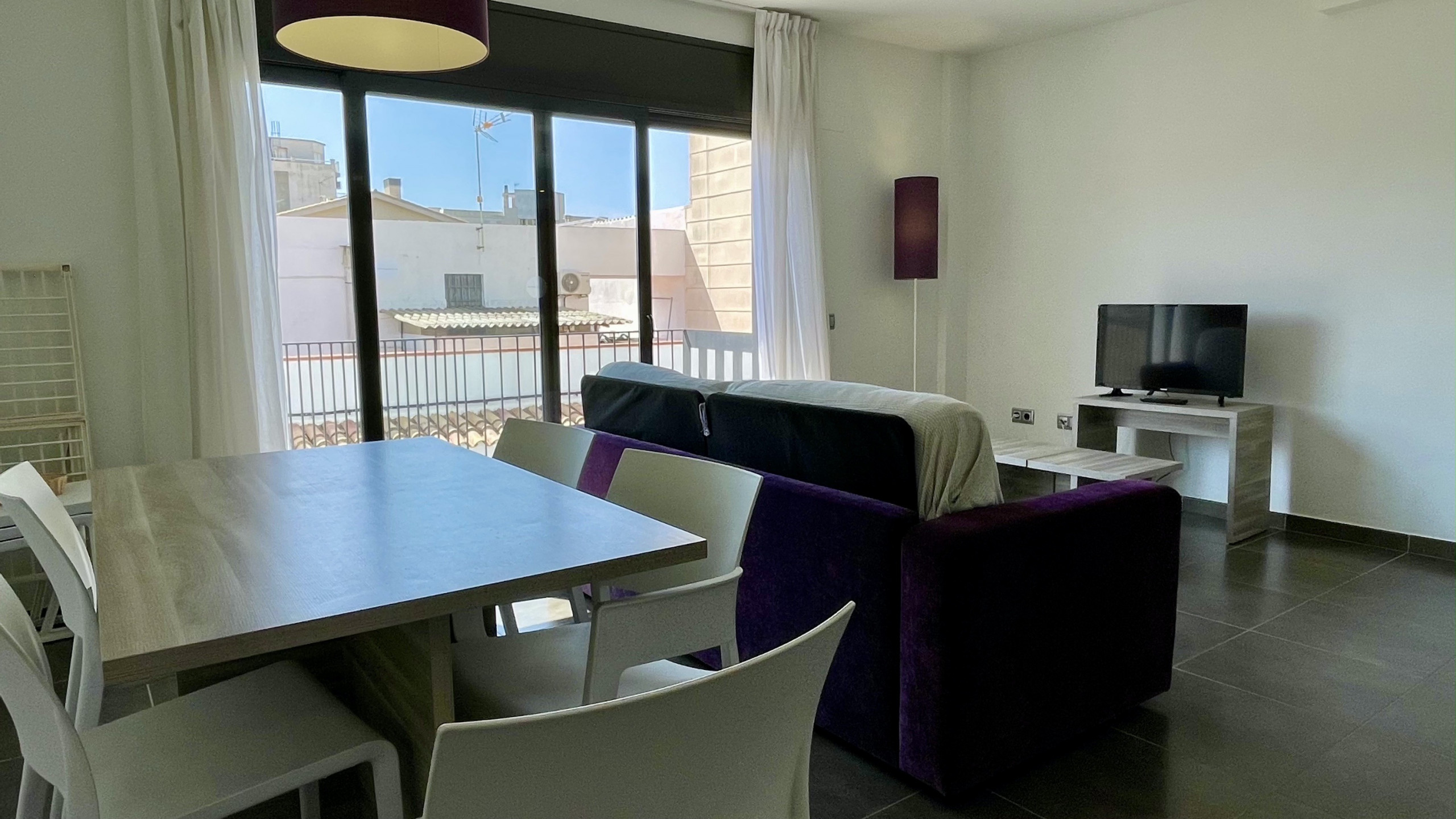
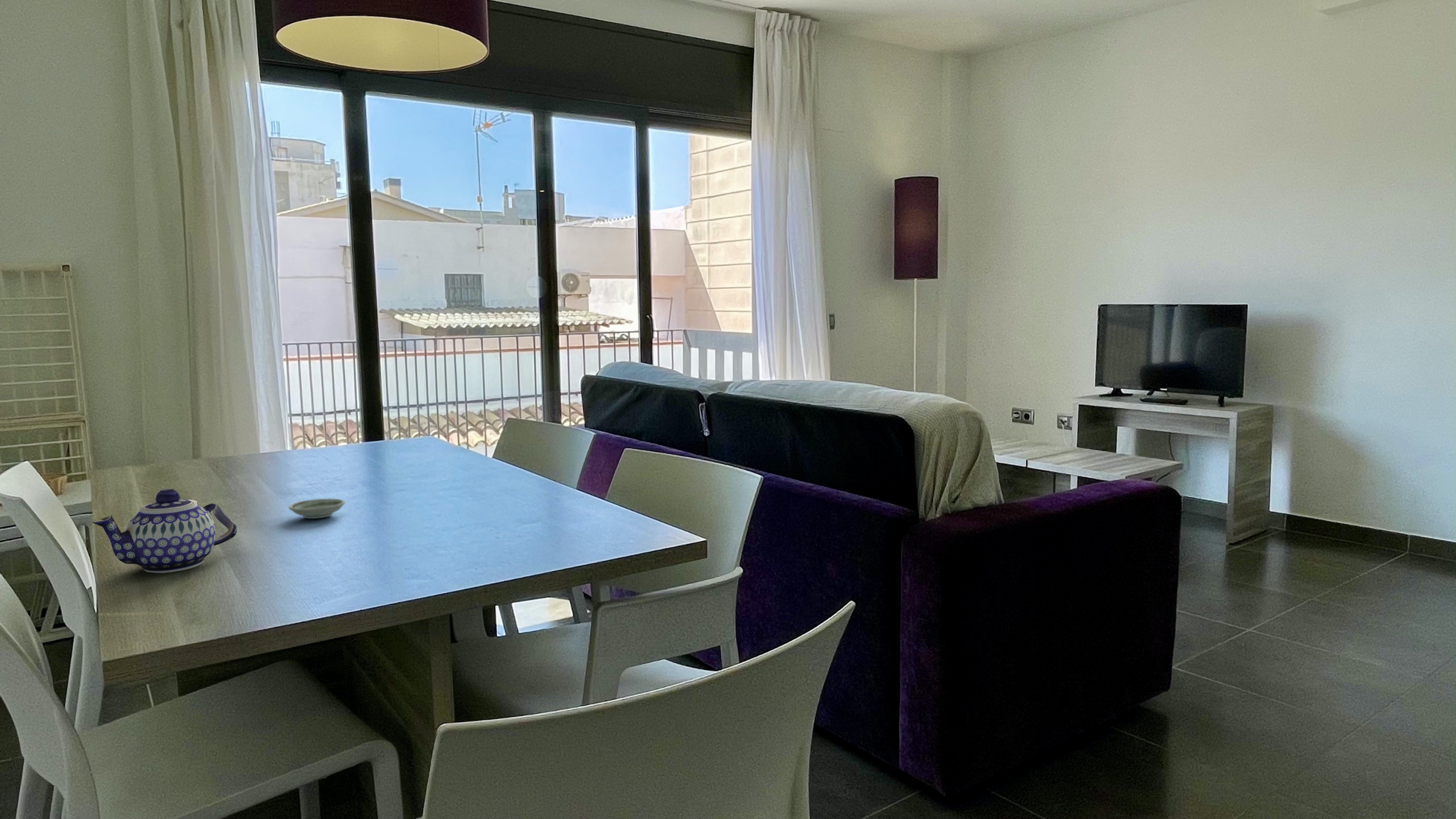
+ teapot [91,489,238,574]
+ saucer [288,498,346,519]
